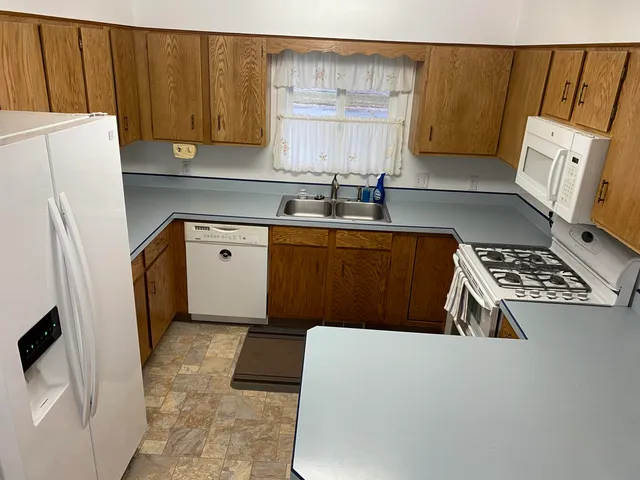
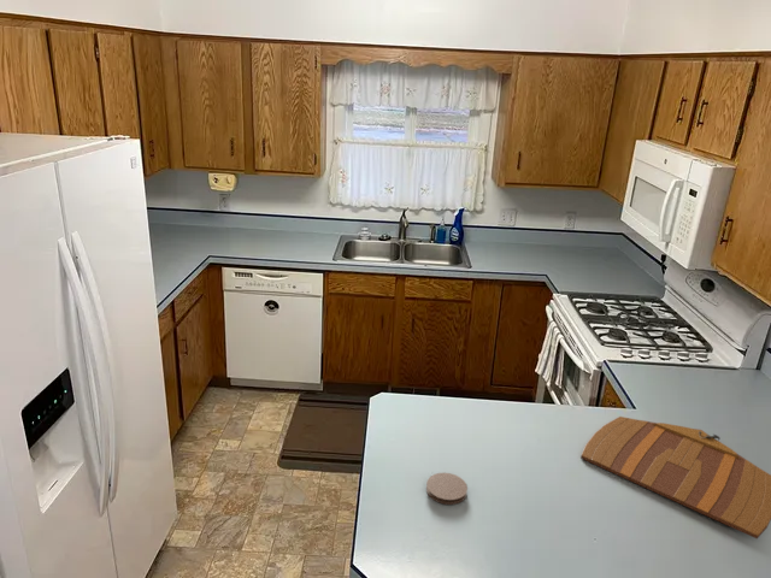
+ coaster [425,472,469,506]
+ cutting board [579,415,771,539]
